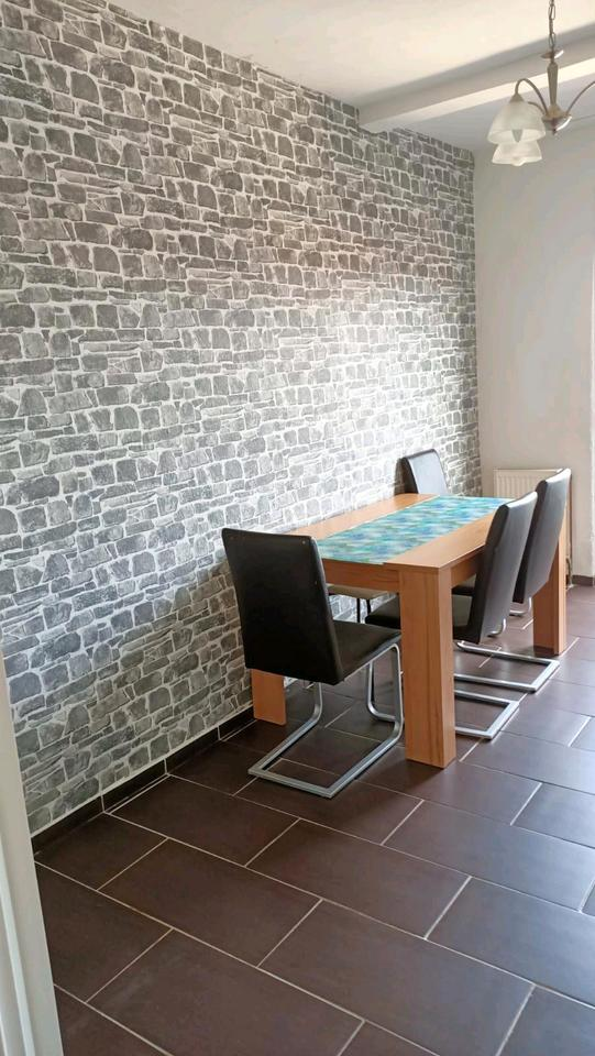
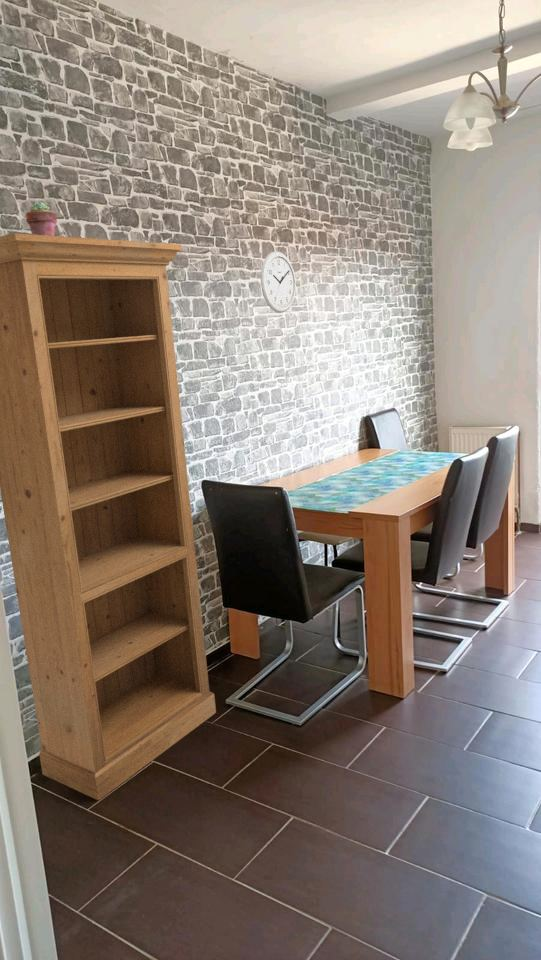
+ bookshelf [0,232,217,802]
+ potted succulent [25,201,58,236]
+ wall clock [260,250,297,314]
